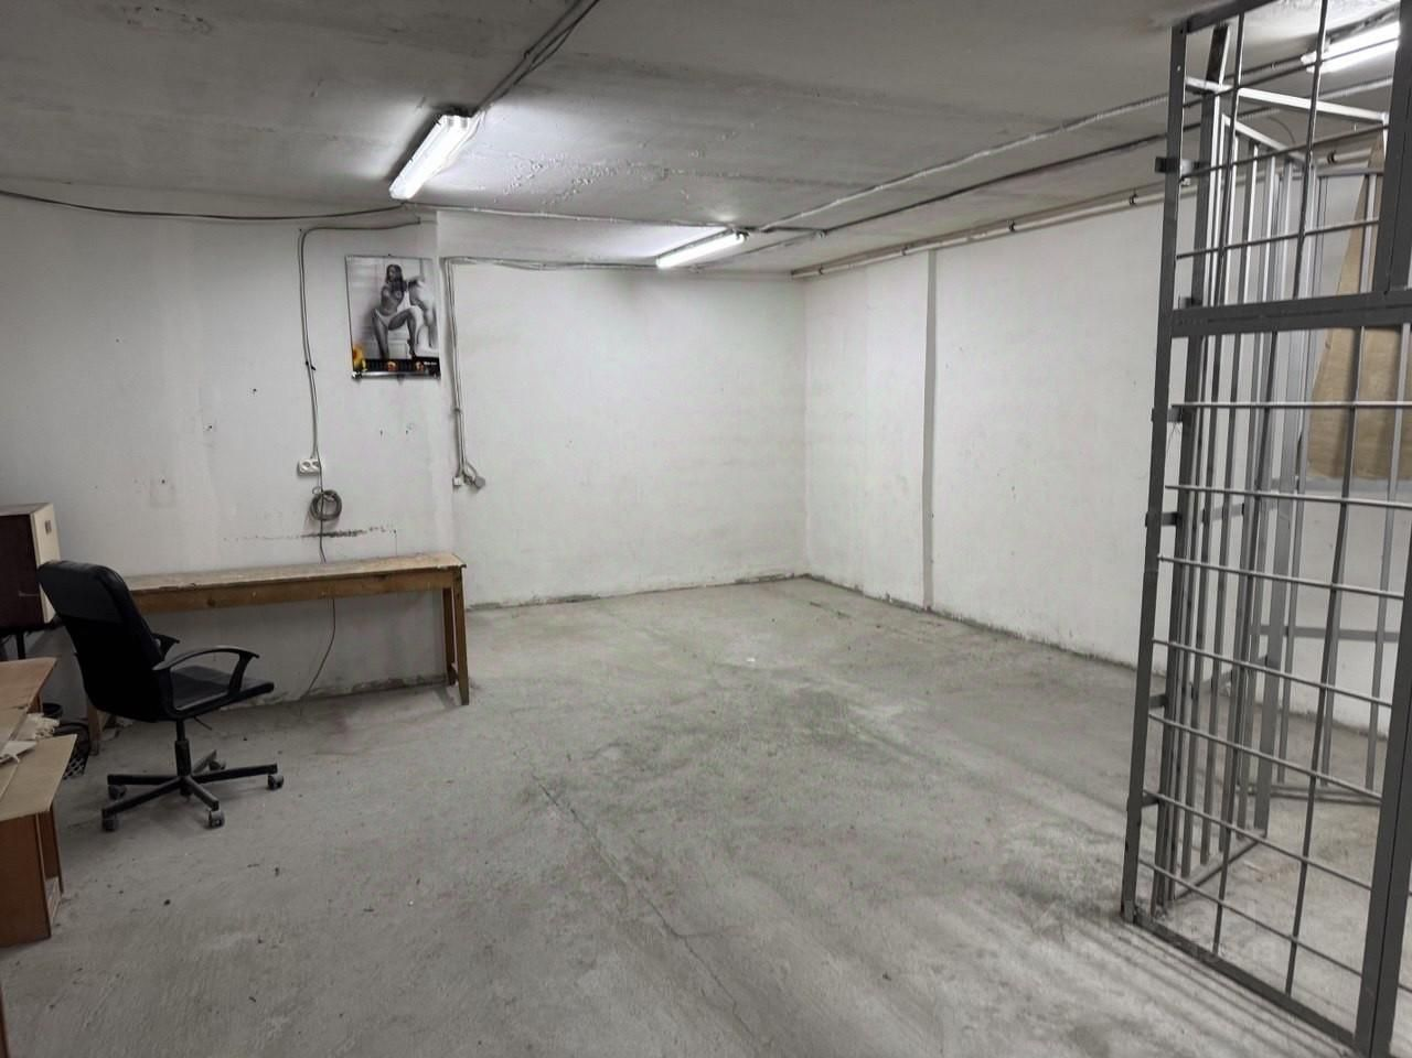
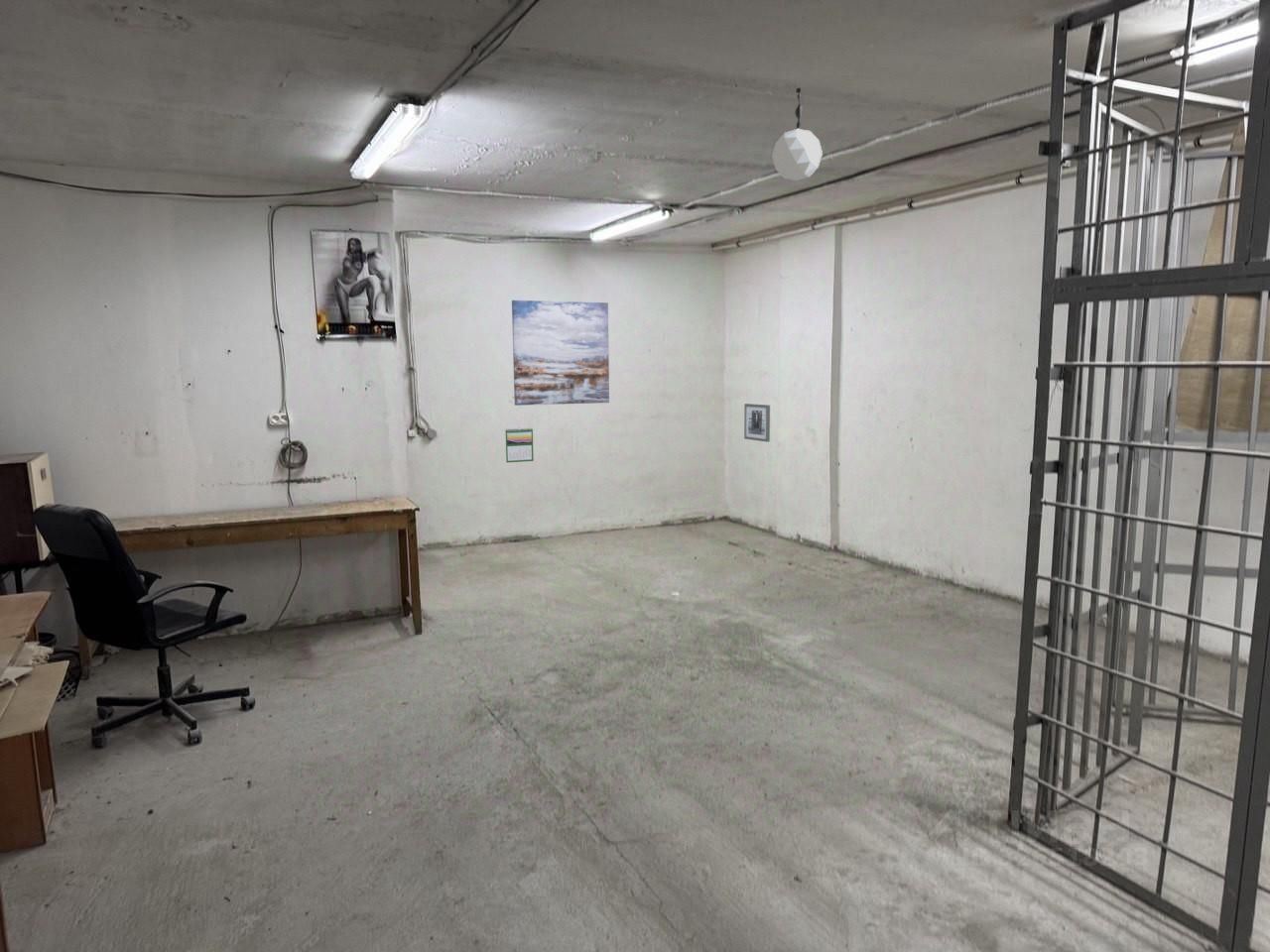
+ pendant lamp [771,86,824,181]
+ calendar [504,427,535,463]
+ wall art [743,403,771,443]
+ wall art [511,299,610,407]
